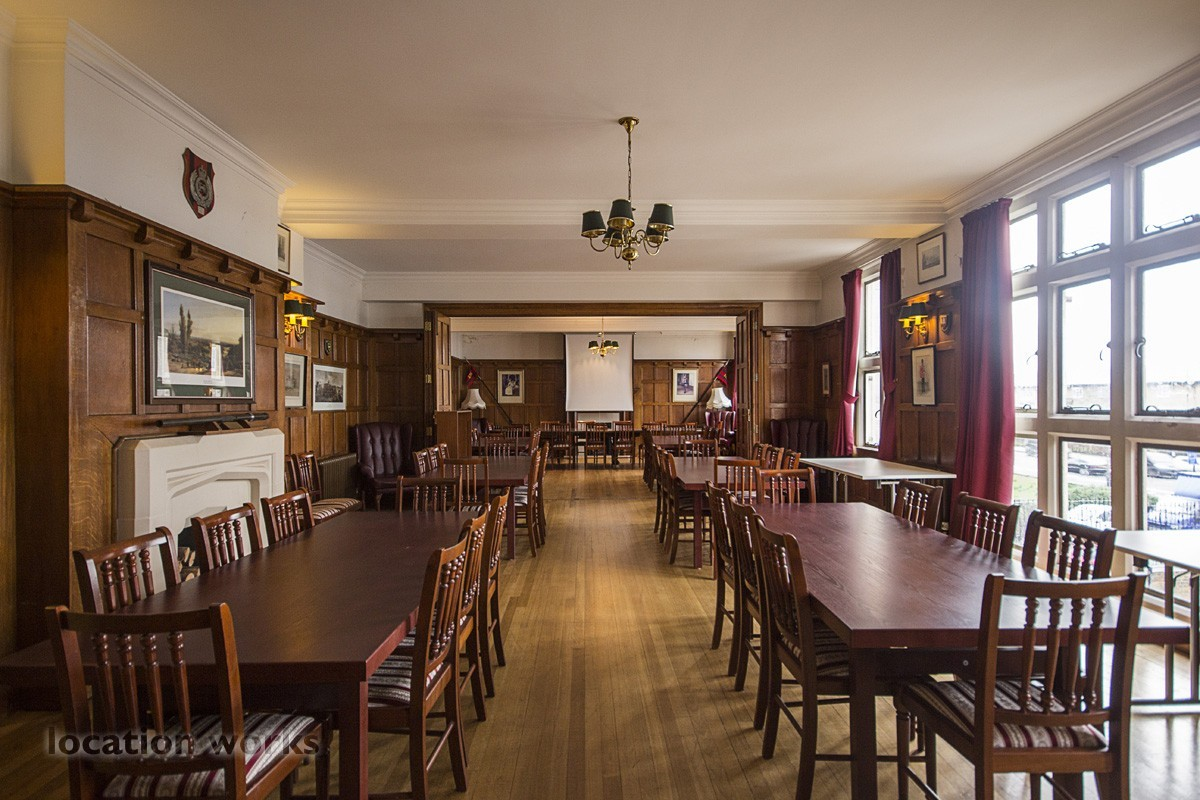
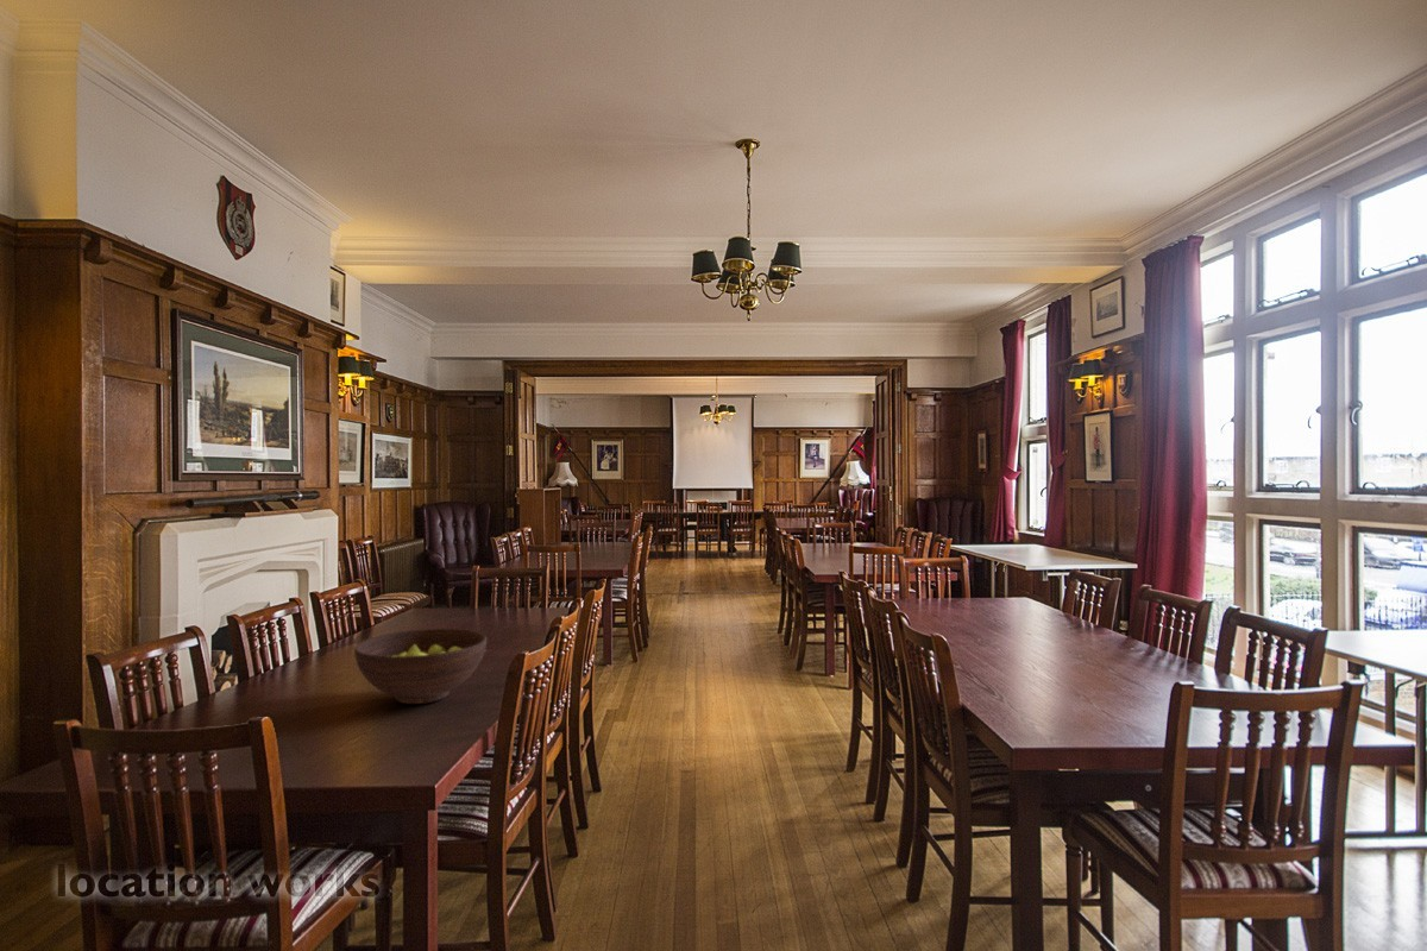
+ fruit bowl [353,628,488,705]
